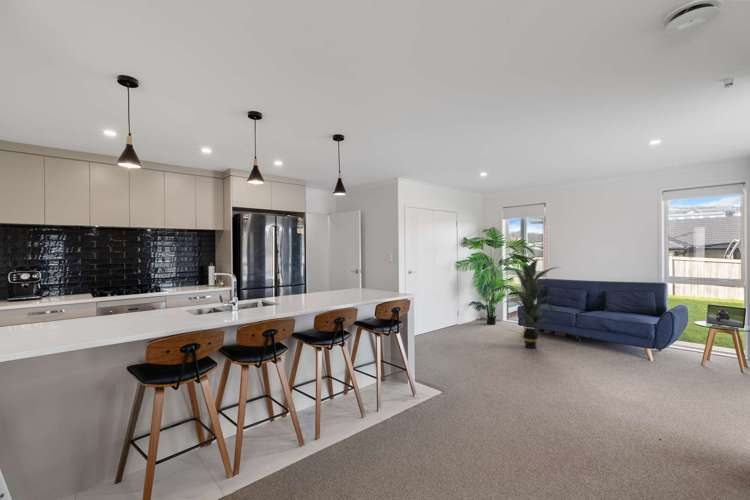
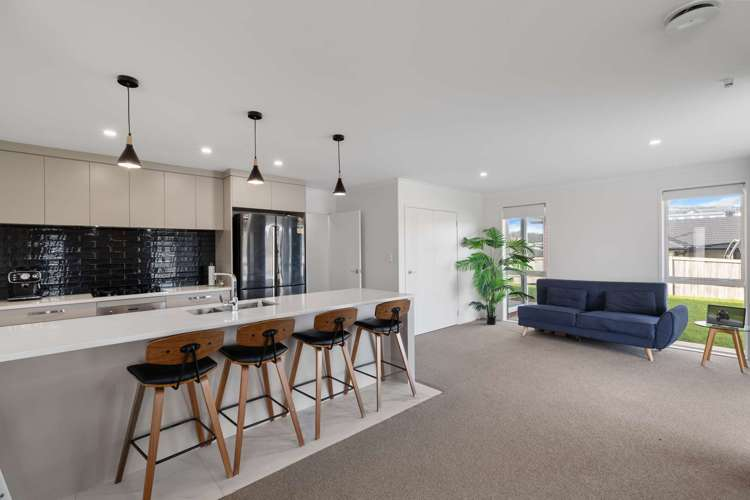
- indoor plant [502,258,562,349]
